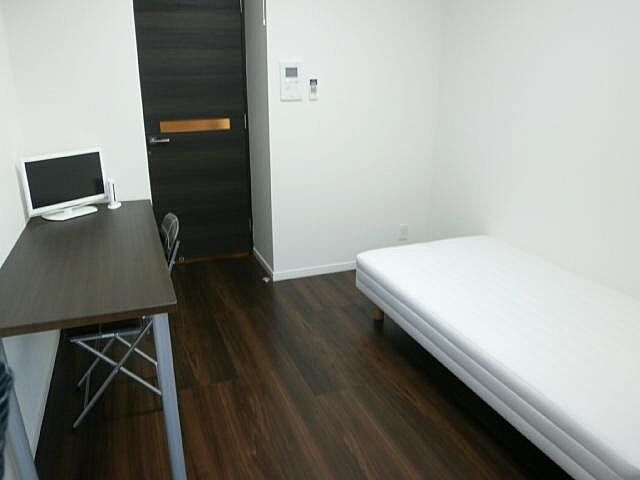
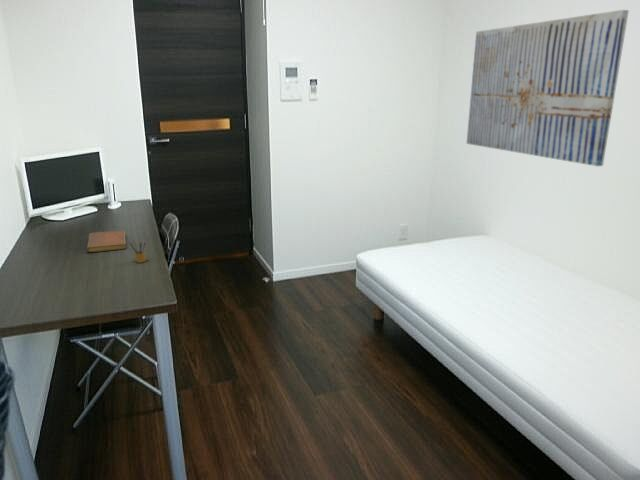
+ notebook [86,230,127,253]
+ wall art [465,9,630,167]
+ pencil box [128,239,149,264]
